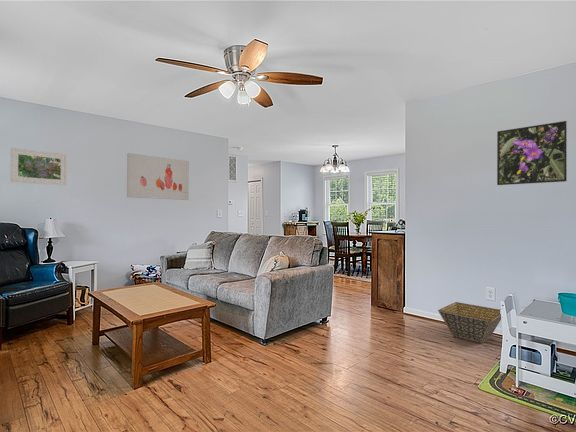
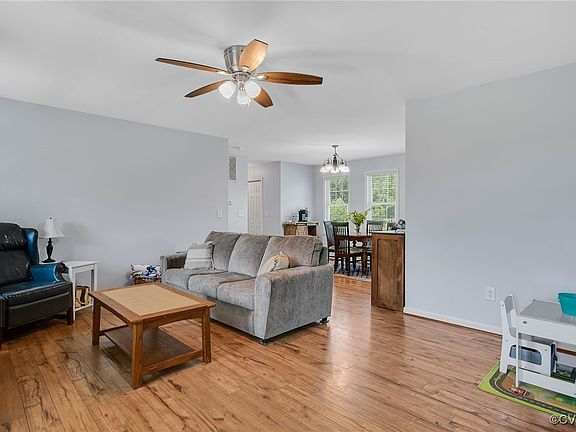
- basket [437,301,502,344]
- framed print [10,147,68,186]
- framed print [496,120,568,186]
- wall art [126,152,190,201]
